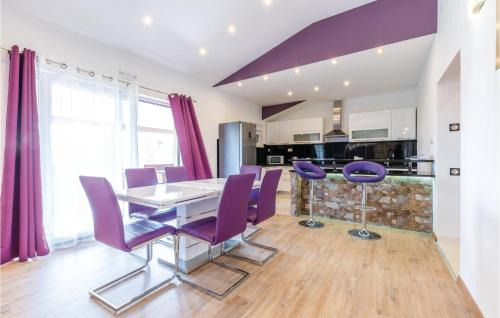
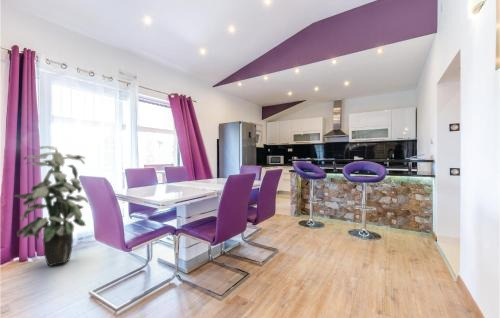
+ indoor plant [14,145,90,267]
